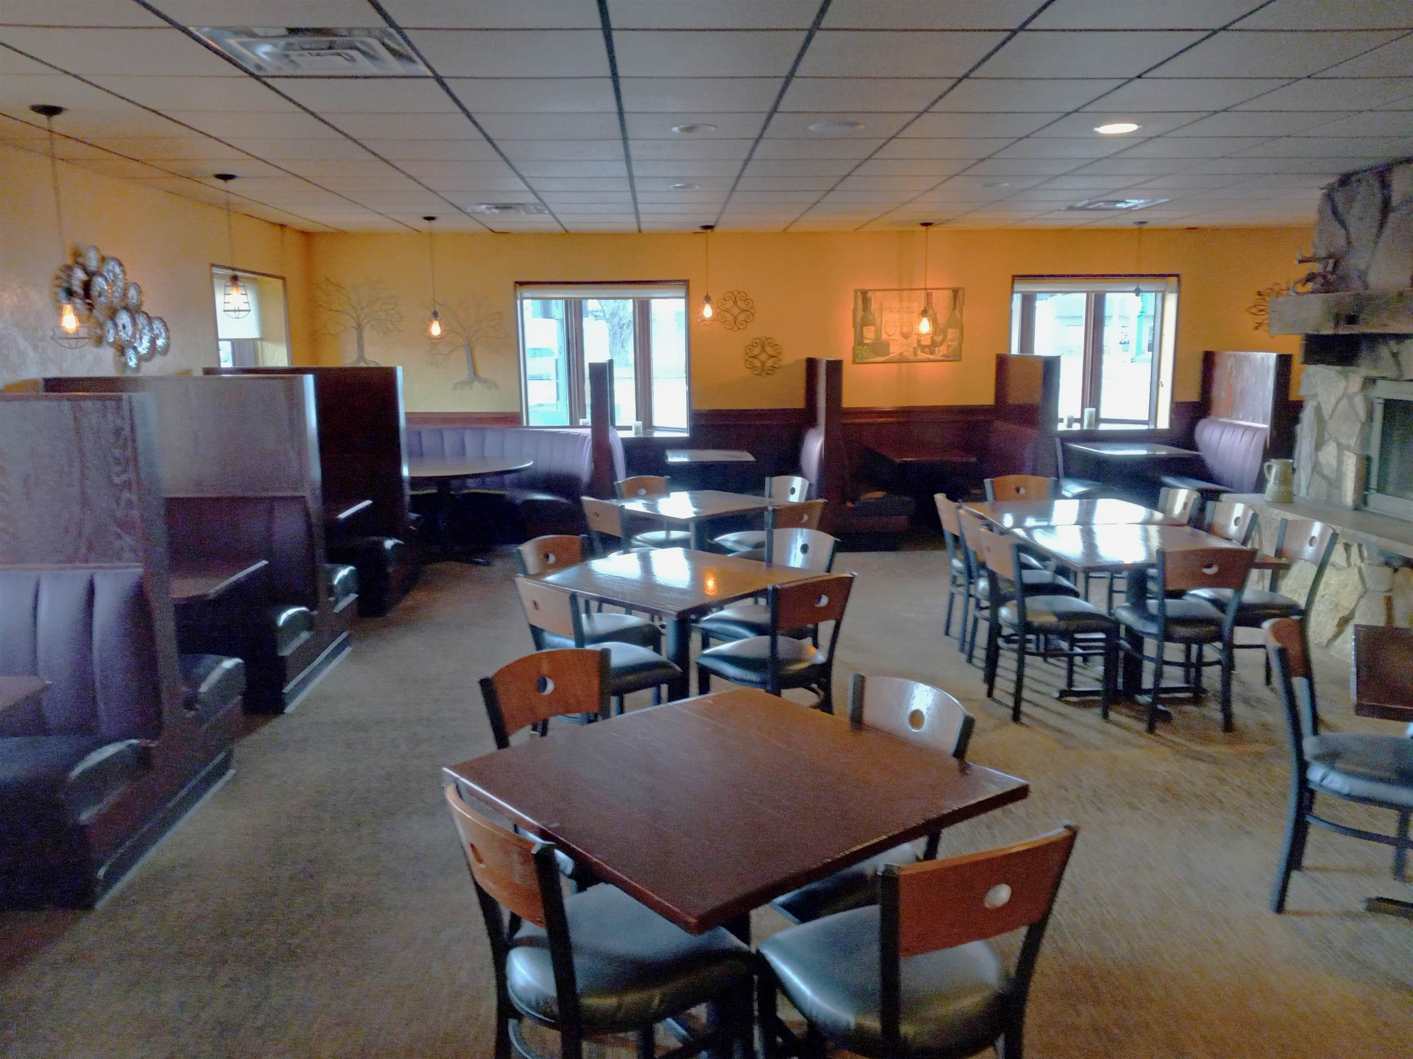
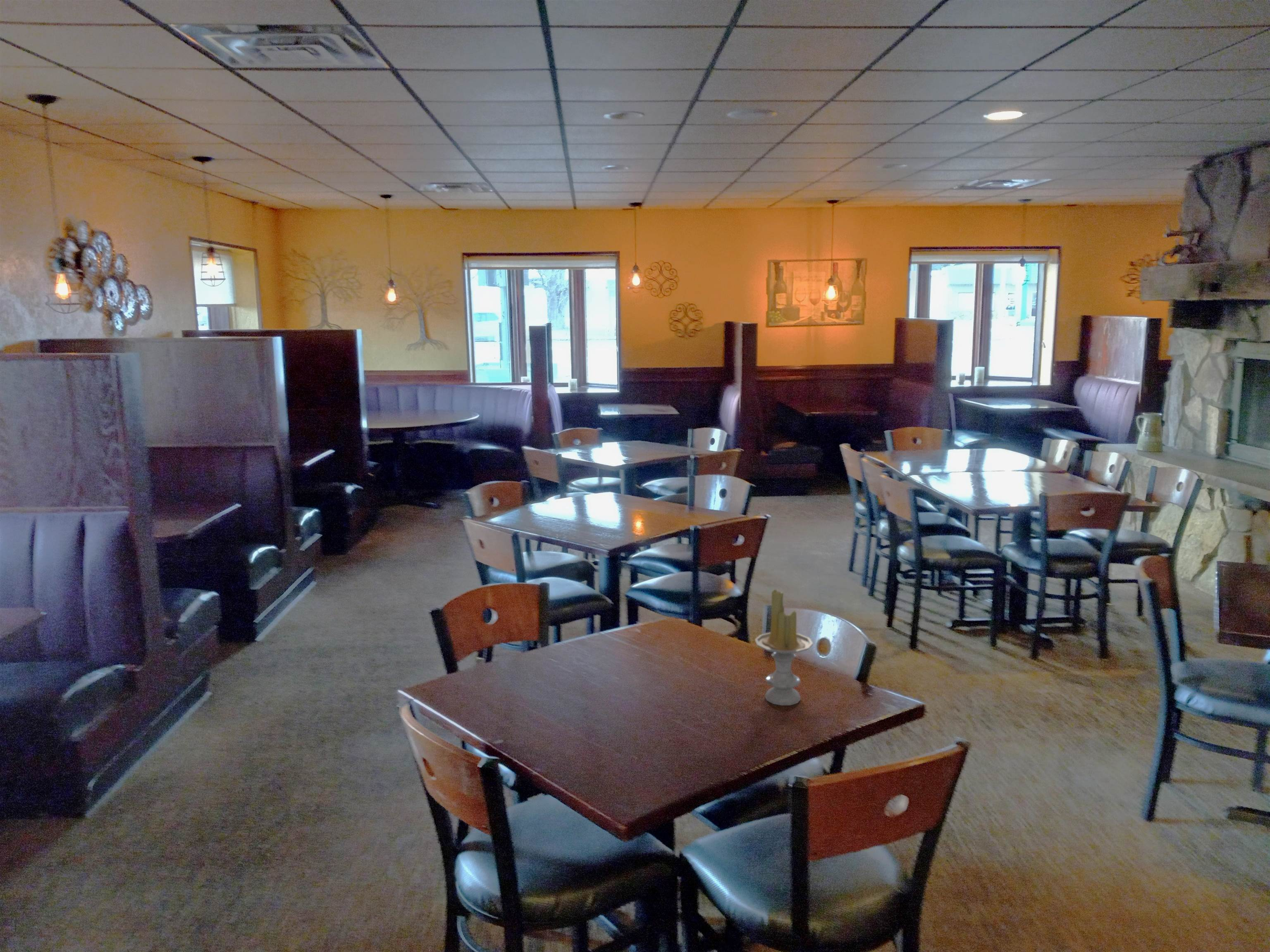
+ candle [754,589,813,706]
